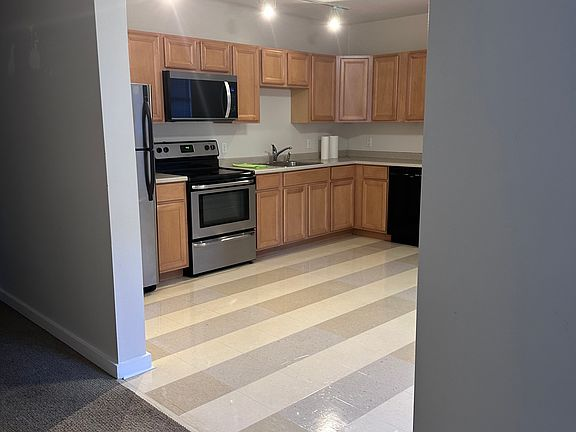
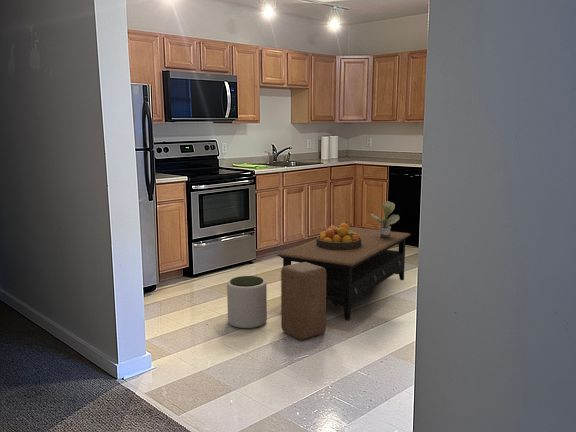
+ stool [280,262,327,341]
+ coffee table [276,226,412,321]
+ potted plant [370,200,400,237]
+ plant pot [226,275,268,330]
+ fruit bowl [316,222,361,250]
